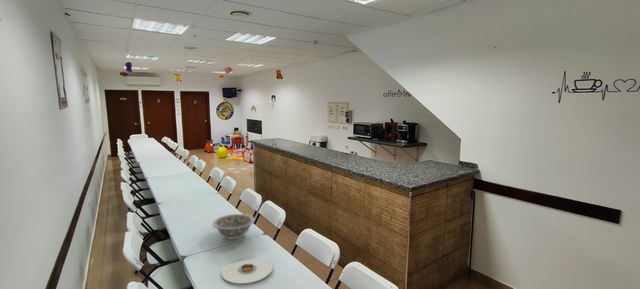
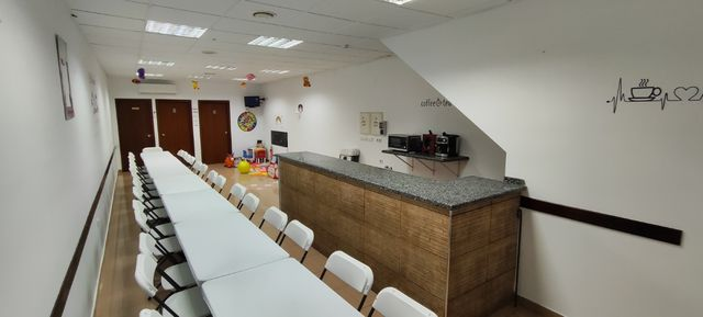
- decorative bowl [211,213,256,240]
- plate [220,256,274,284]
